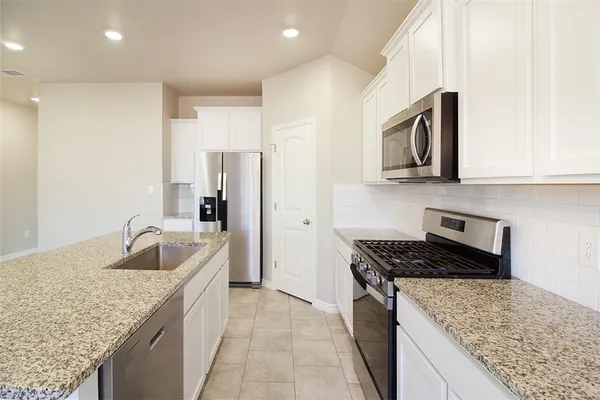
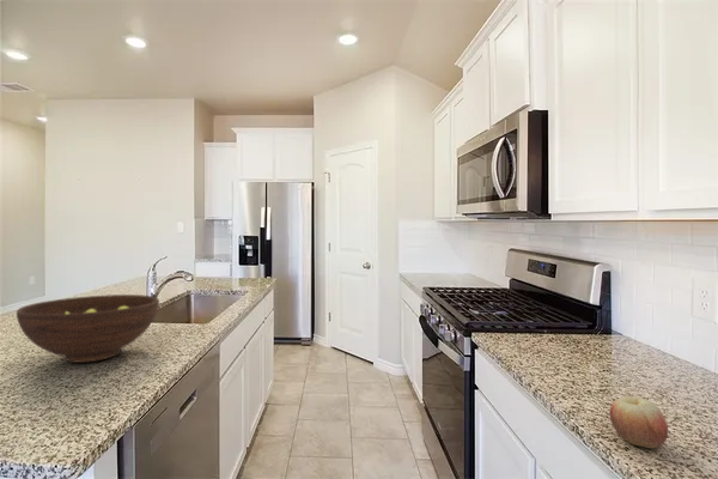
+ apple [608,395,669,449]
+ fruit bowl [16,293,160,364]
